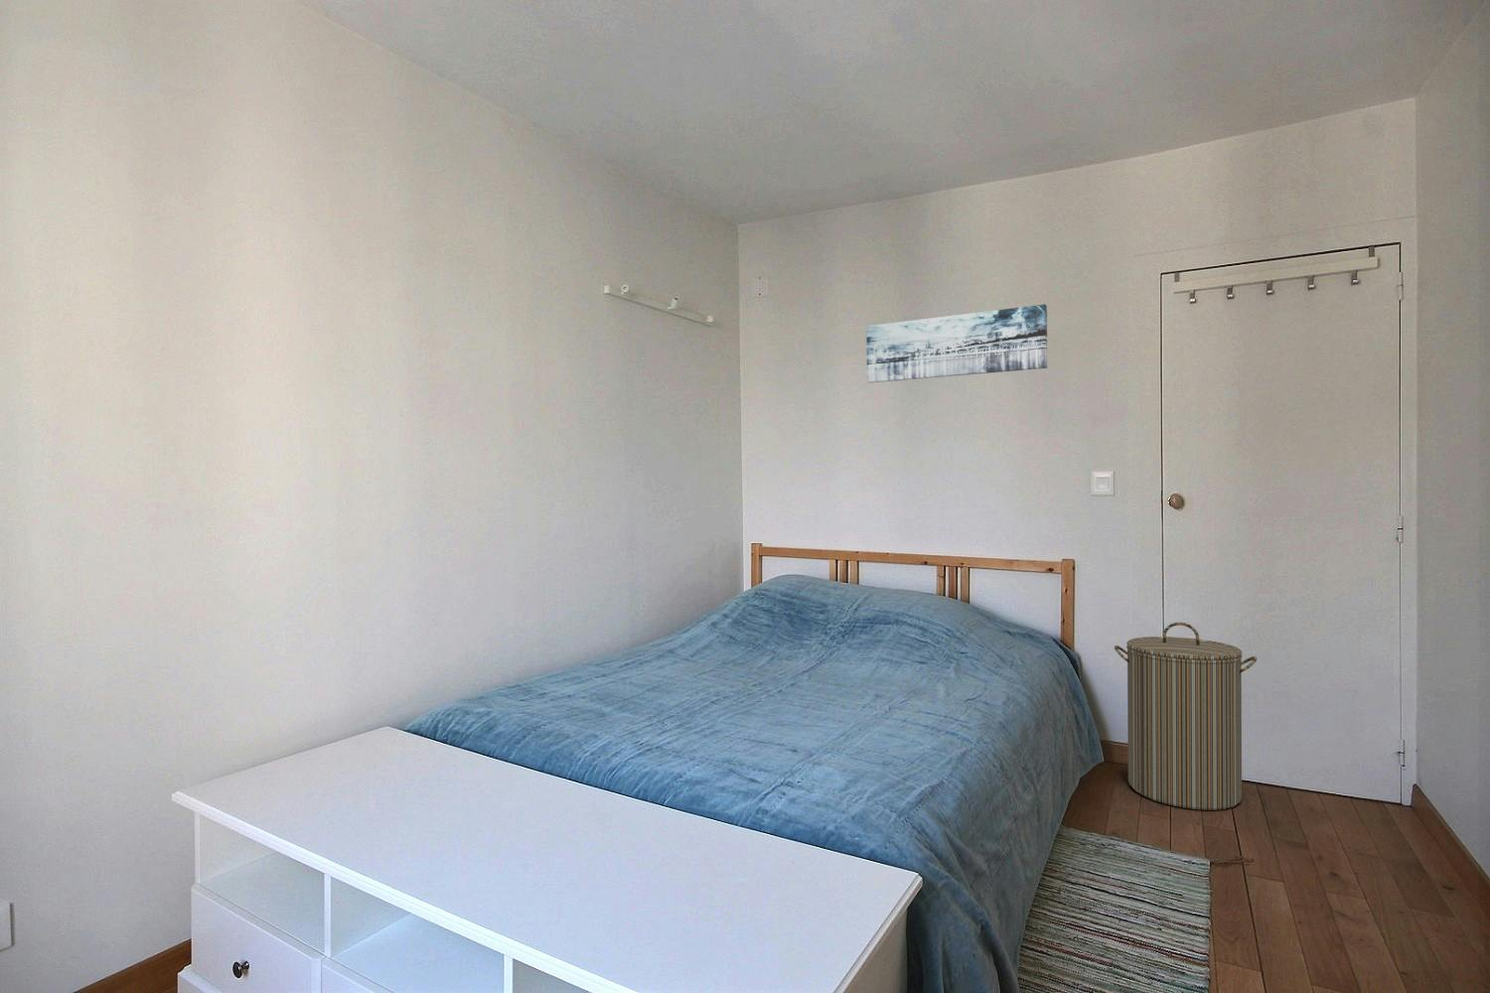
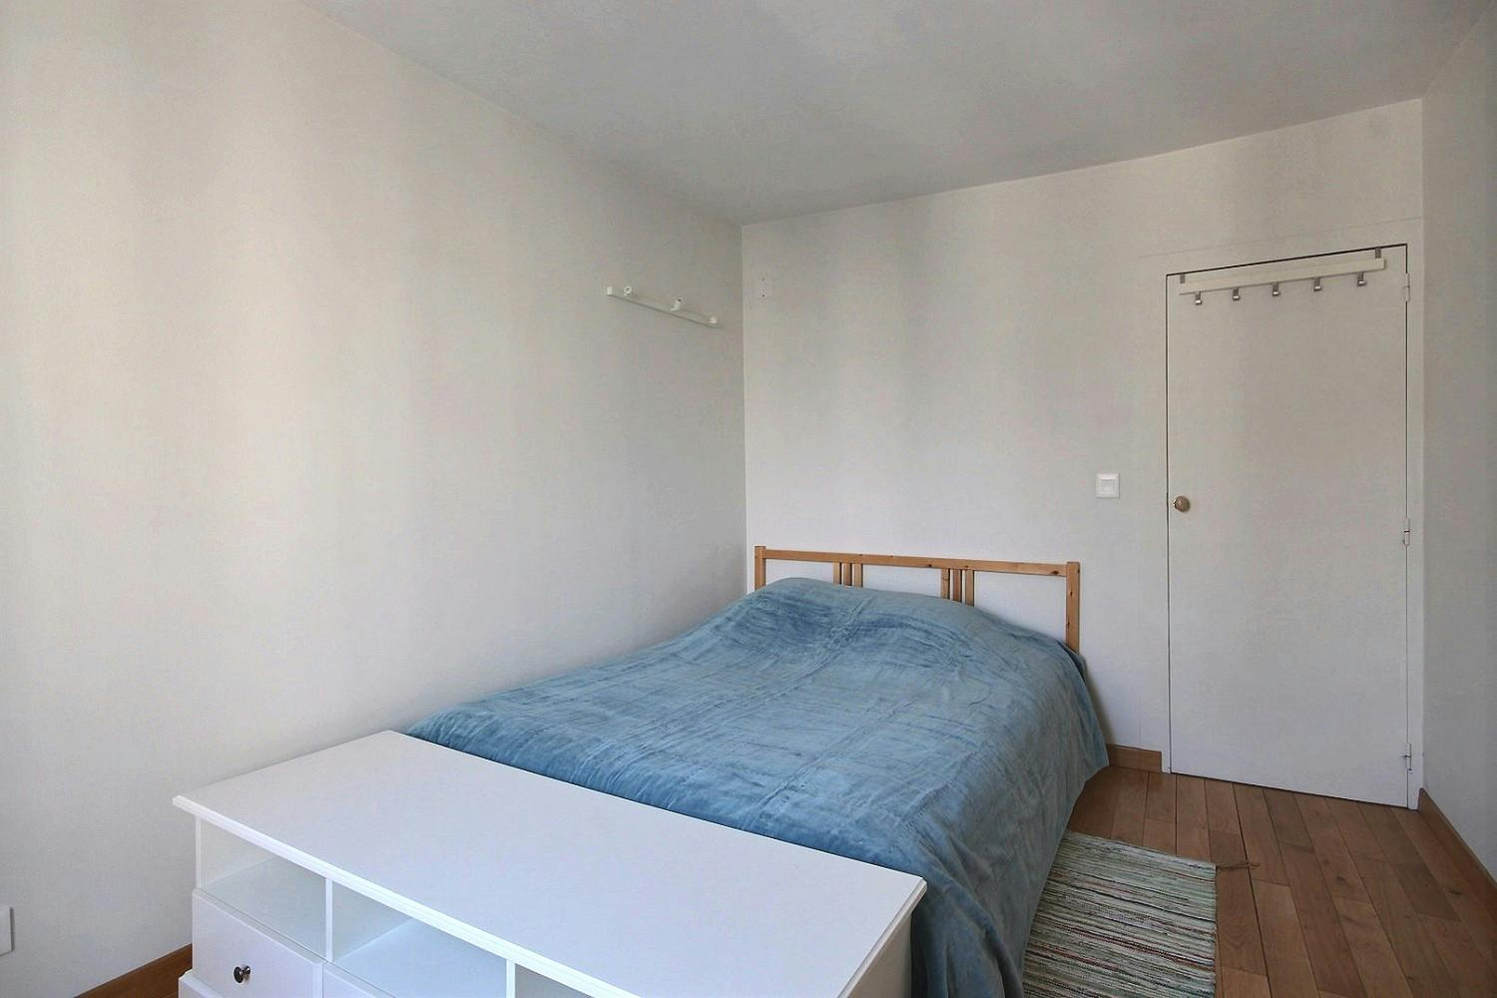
- laundry hamper [1113,622,1257,811]
- wall art [865,304,1048,385]
